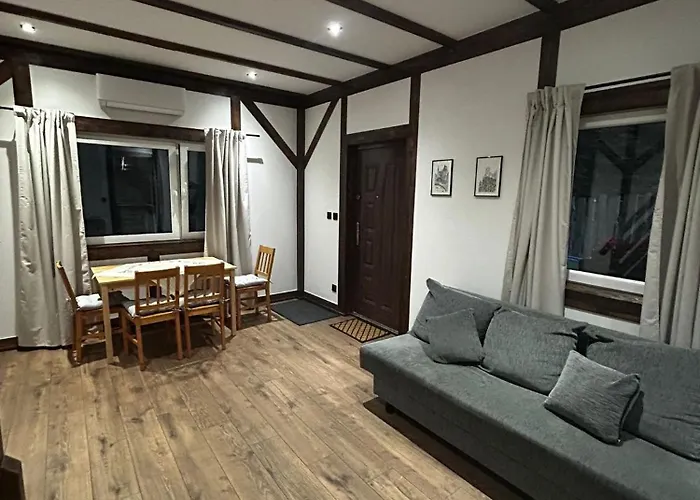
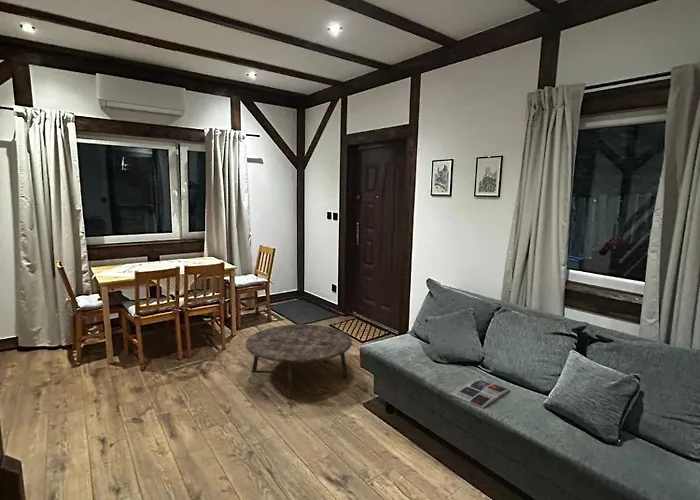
+ coffee table [245,323,353,398]
+ magazine [450,377,510,409]
